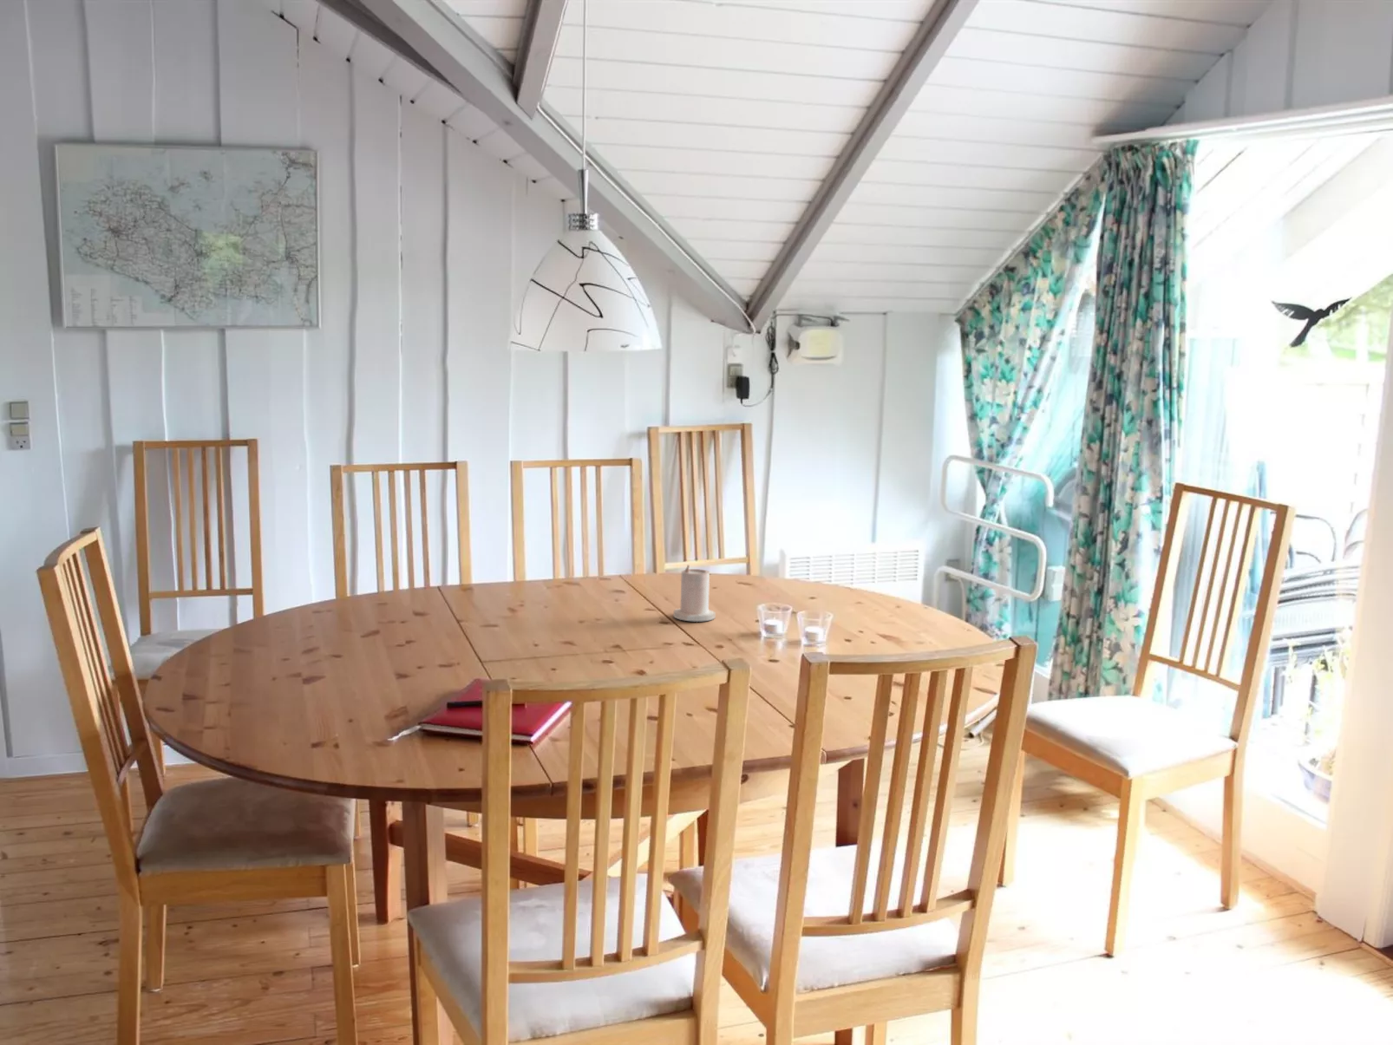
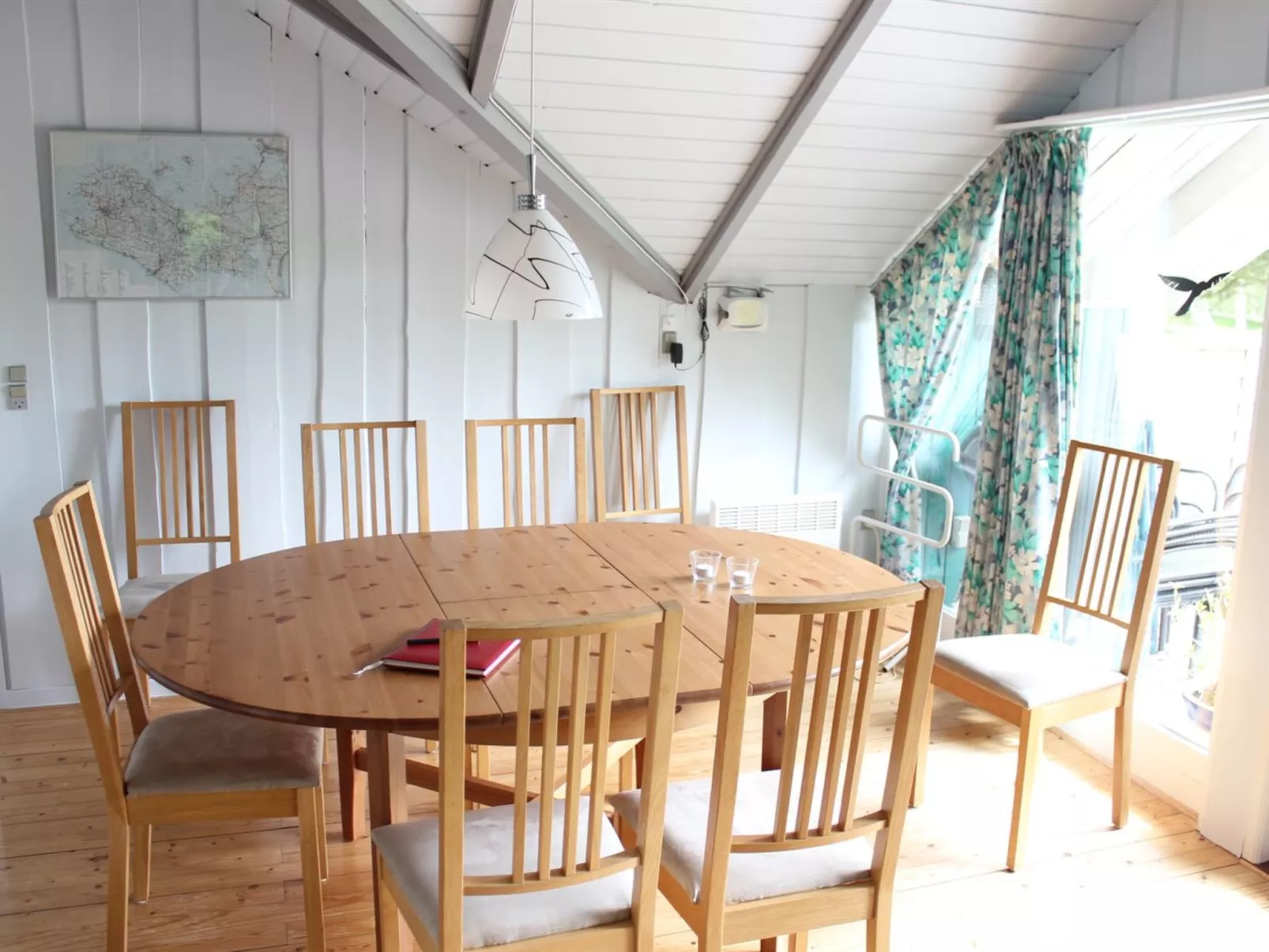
- candle [673,564,717,622]
